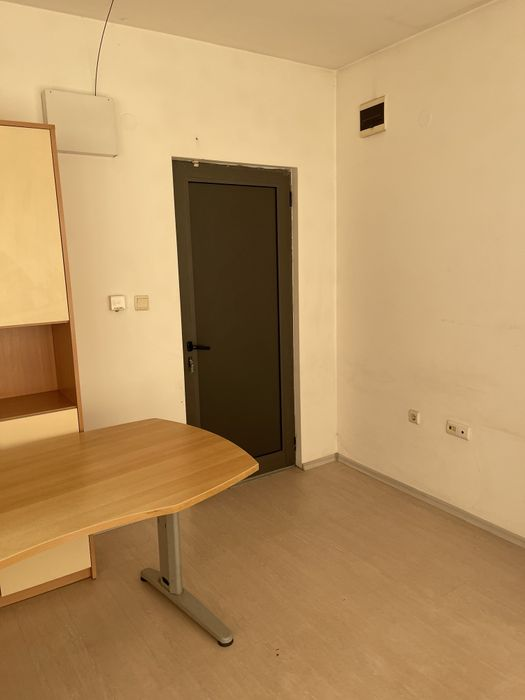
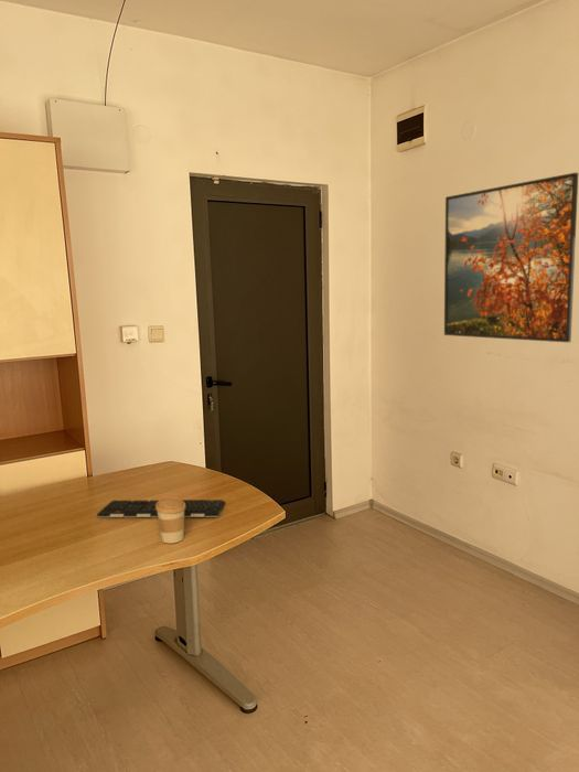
+ coffee cup [156,496,185,545]
+ keyboard [96,498,226,518]
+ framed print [443,172,579,343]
